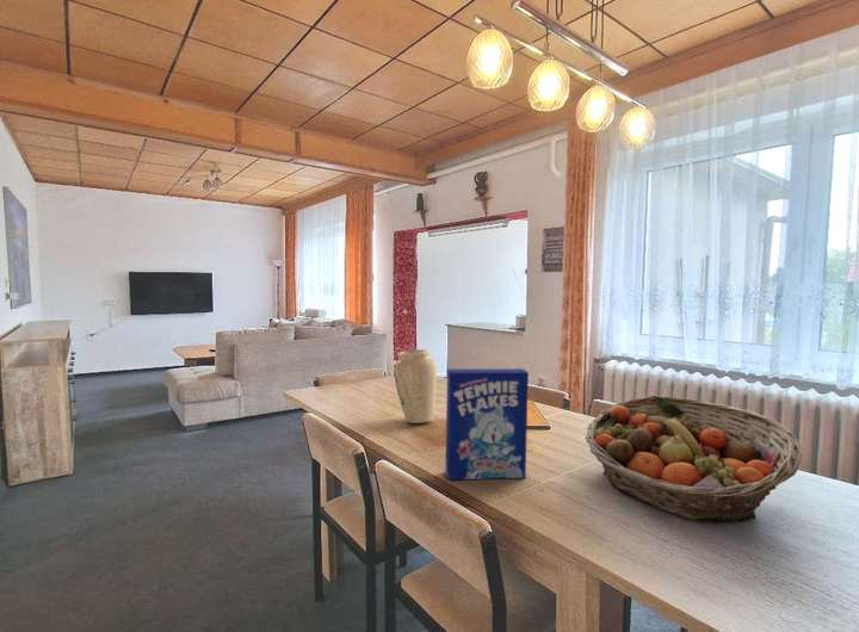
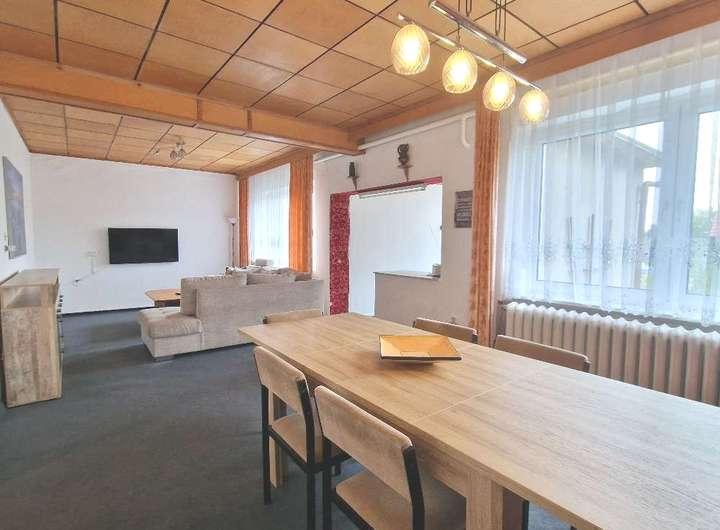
- vase [393,348,438,425]
- fruit basket [583,395,803,525]
- cereal box [445,367,530,481]
